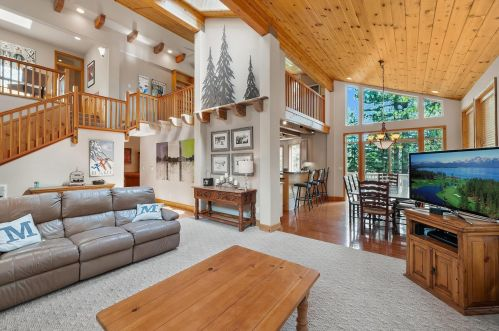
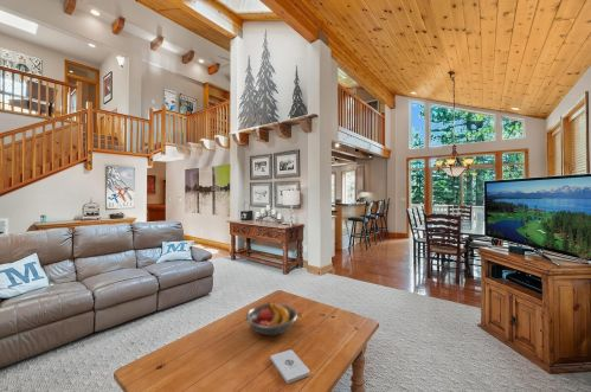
+ notepad [269,348,310,385]
+ fruit bowl [245,301,298,336]
